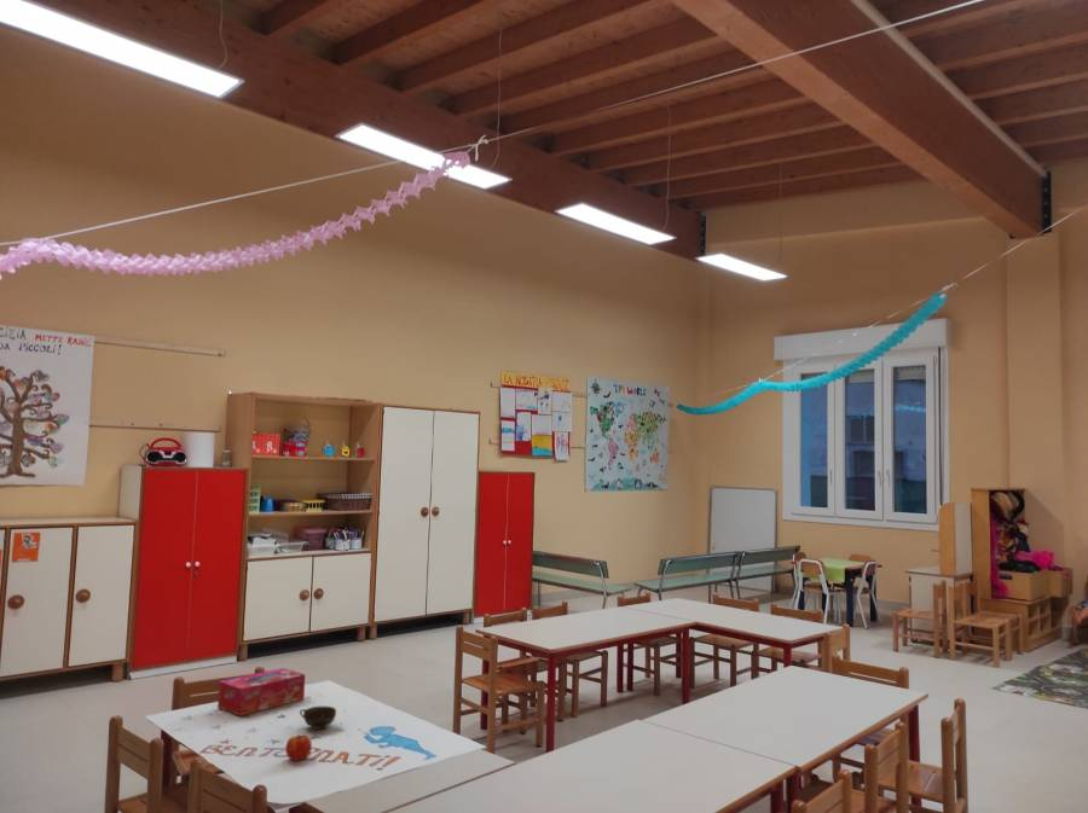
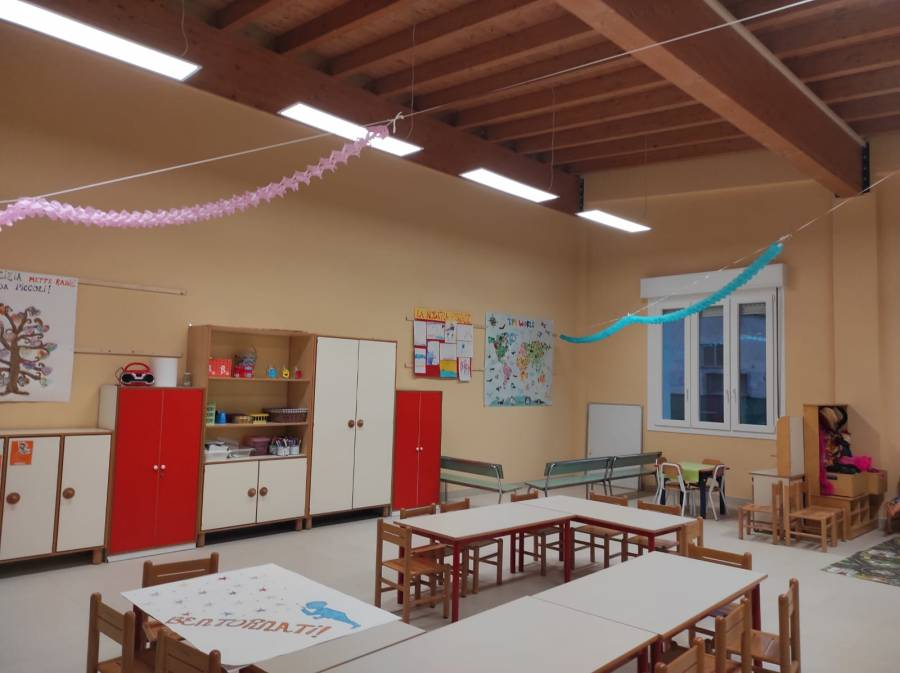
- cup [299,705,337,731]
- tissue box [216,667,306,716]
- fruit [284,733,313,762]
